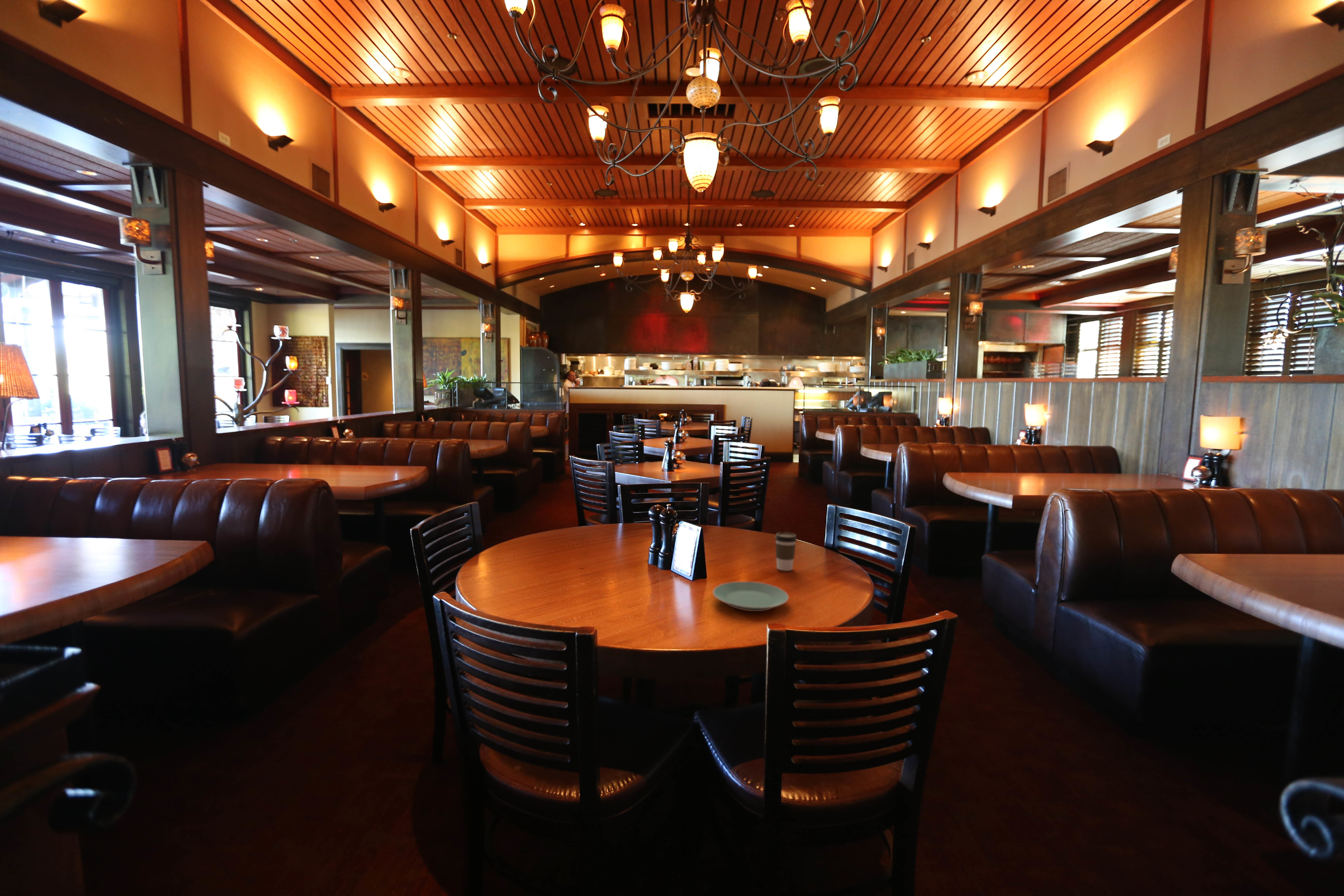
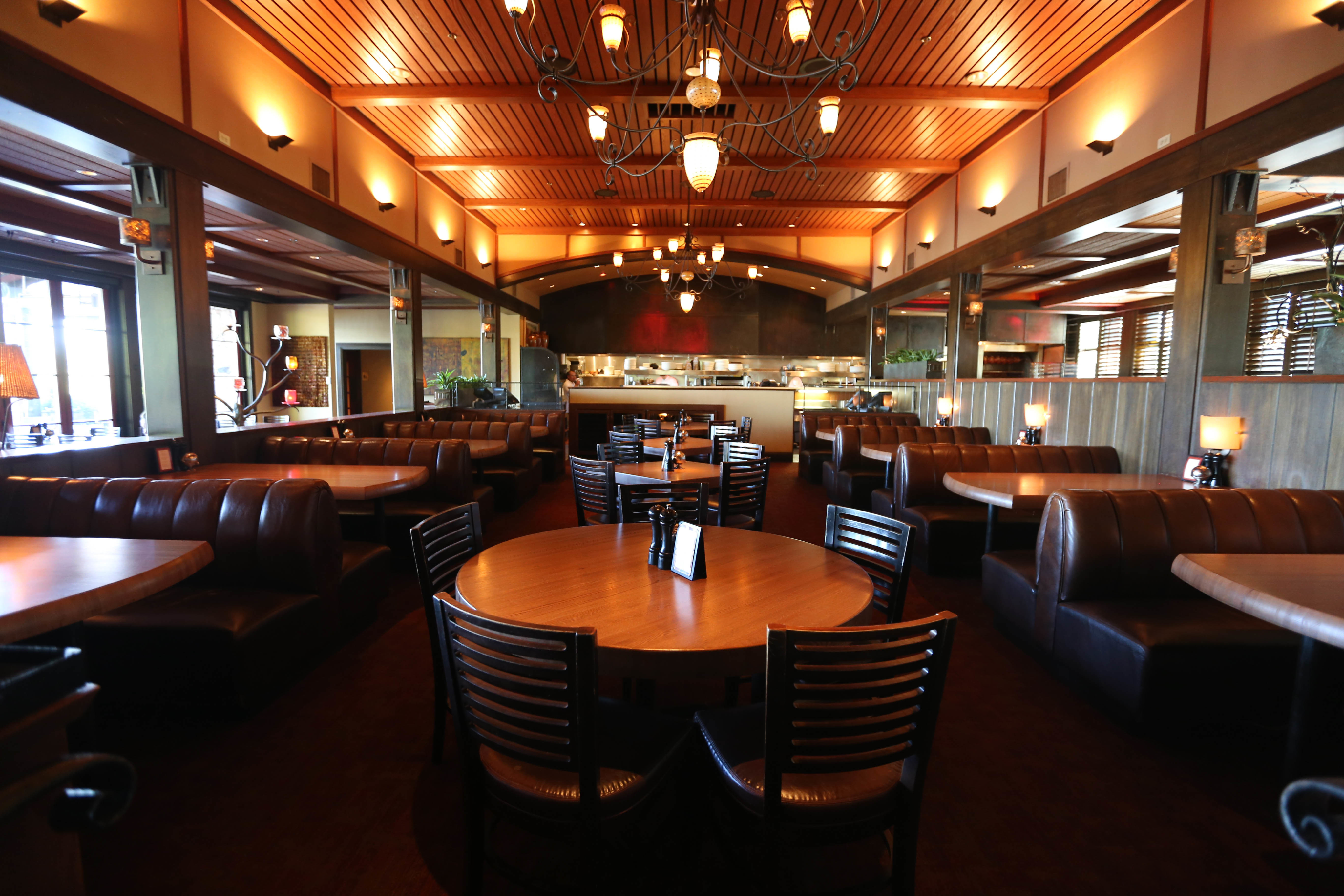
- coffee cup [775,532,797,571]
- plate [713,581,789,612]
